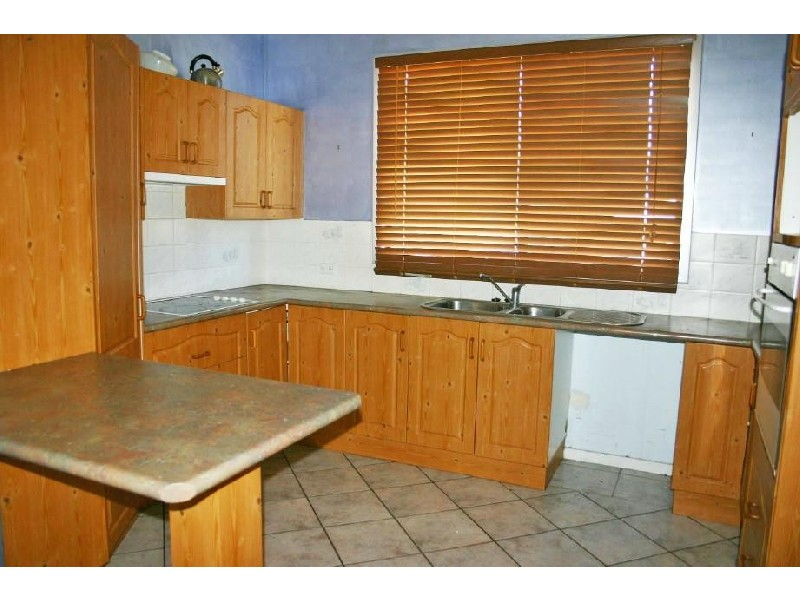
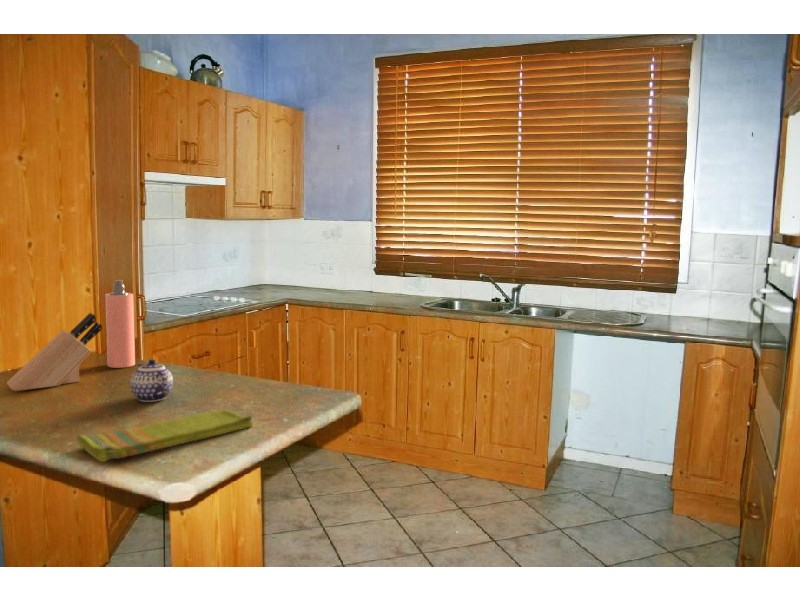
+ dish towel [76,408,254,463]
+ spray bottle [104,279,136,369]
+ knife block [6,312,103,392]
+ teapot [129,358,174,403]
